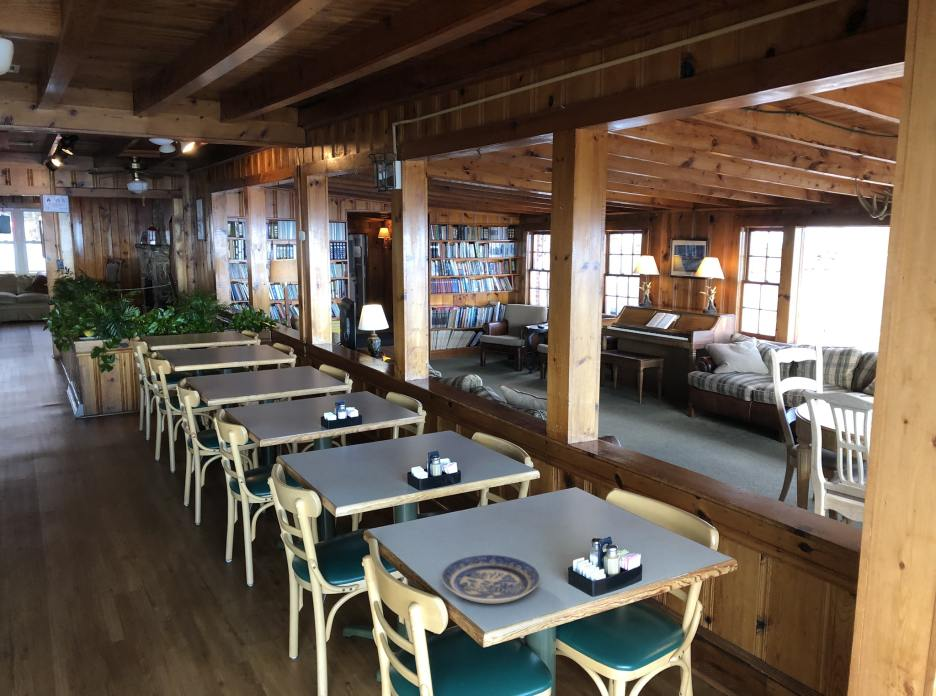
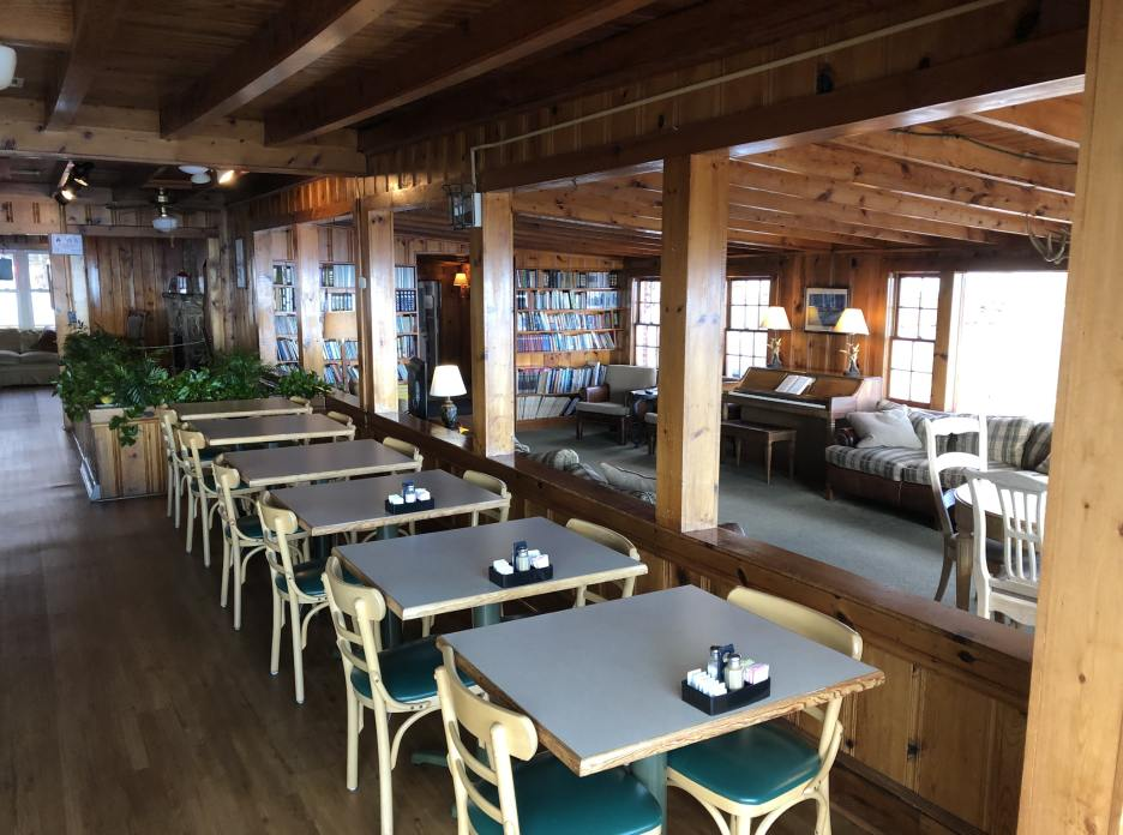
- plate [441,554,541,604]
